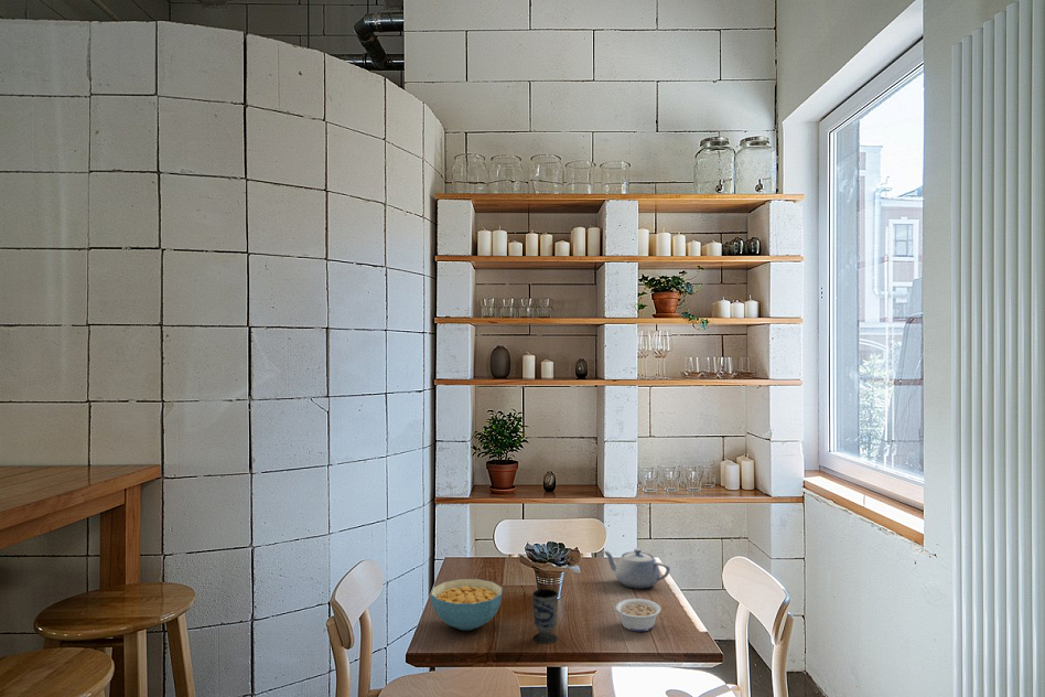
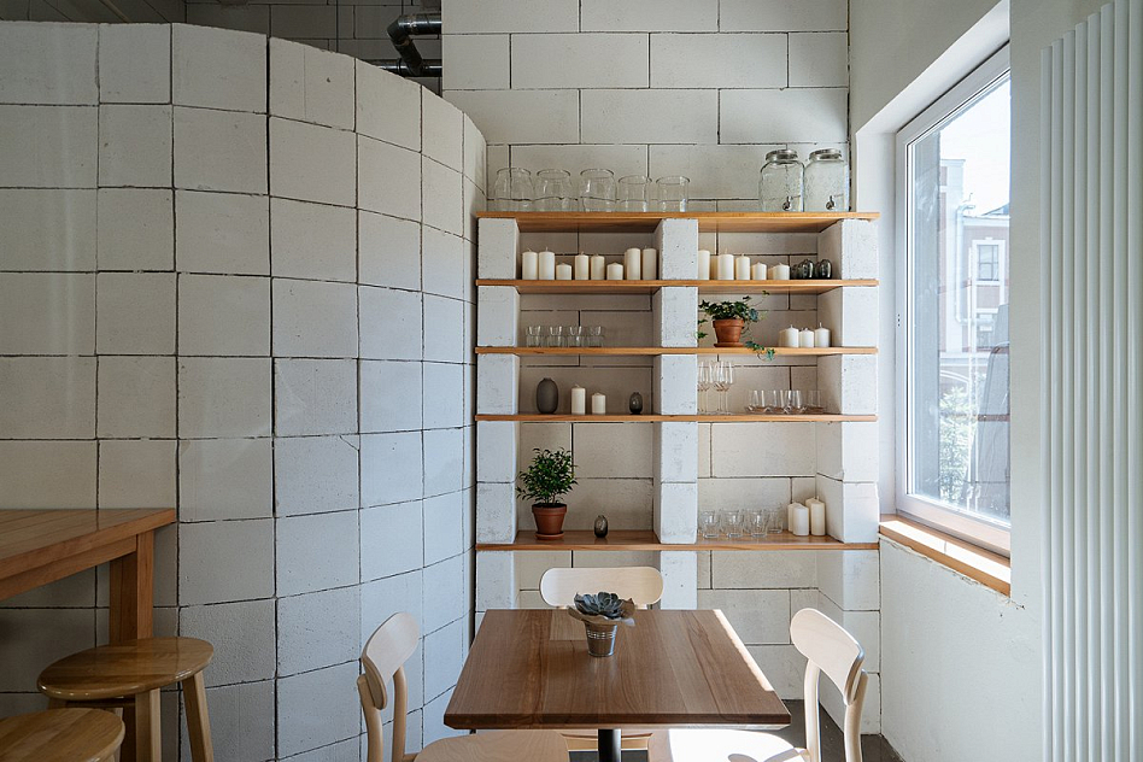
- teapot [602,547,671,590]
- legume [611,598,661,632]
- cereal bowl [430,578,504,631]
- cup [531,588,559,645]
